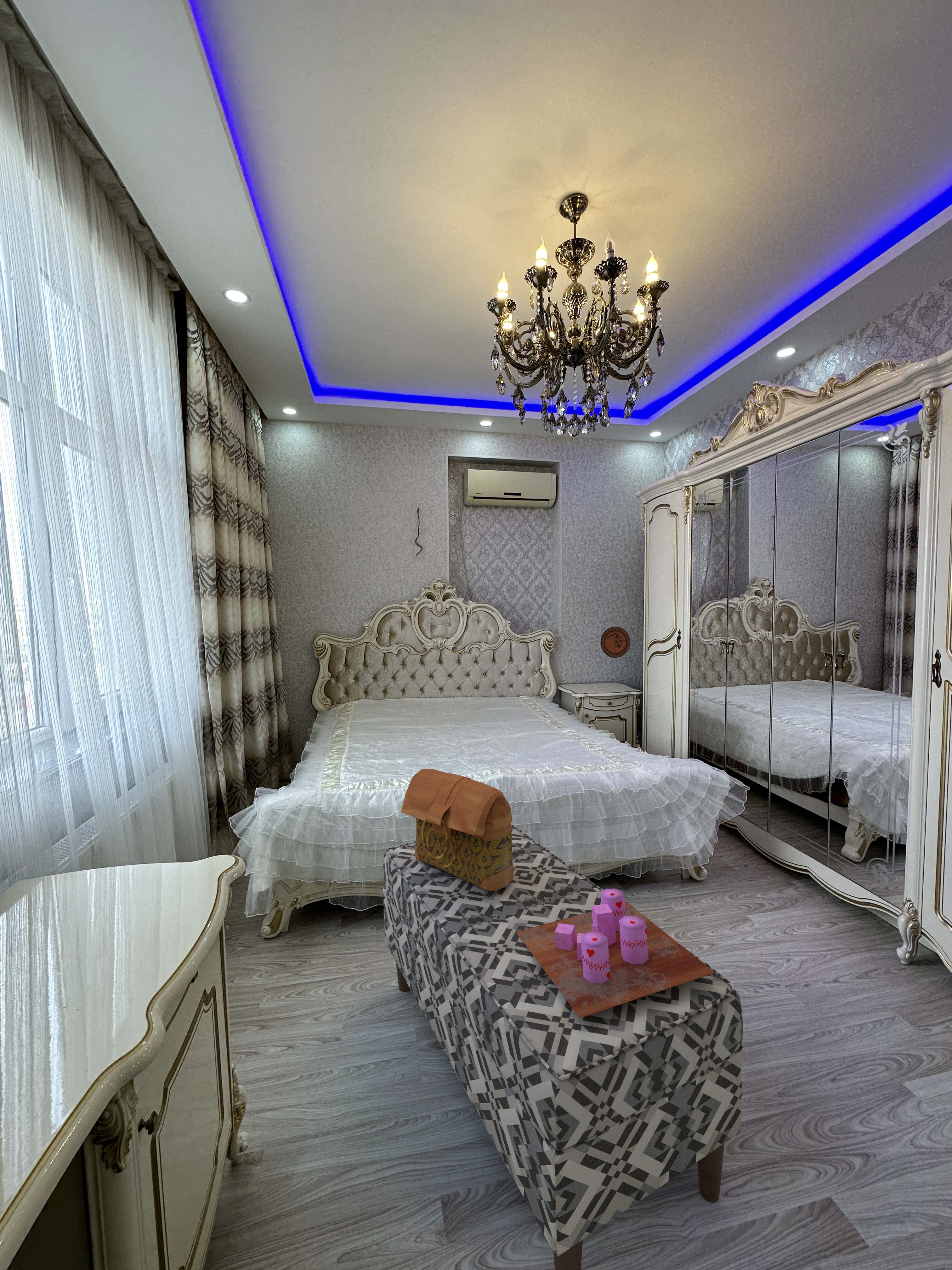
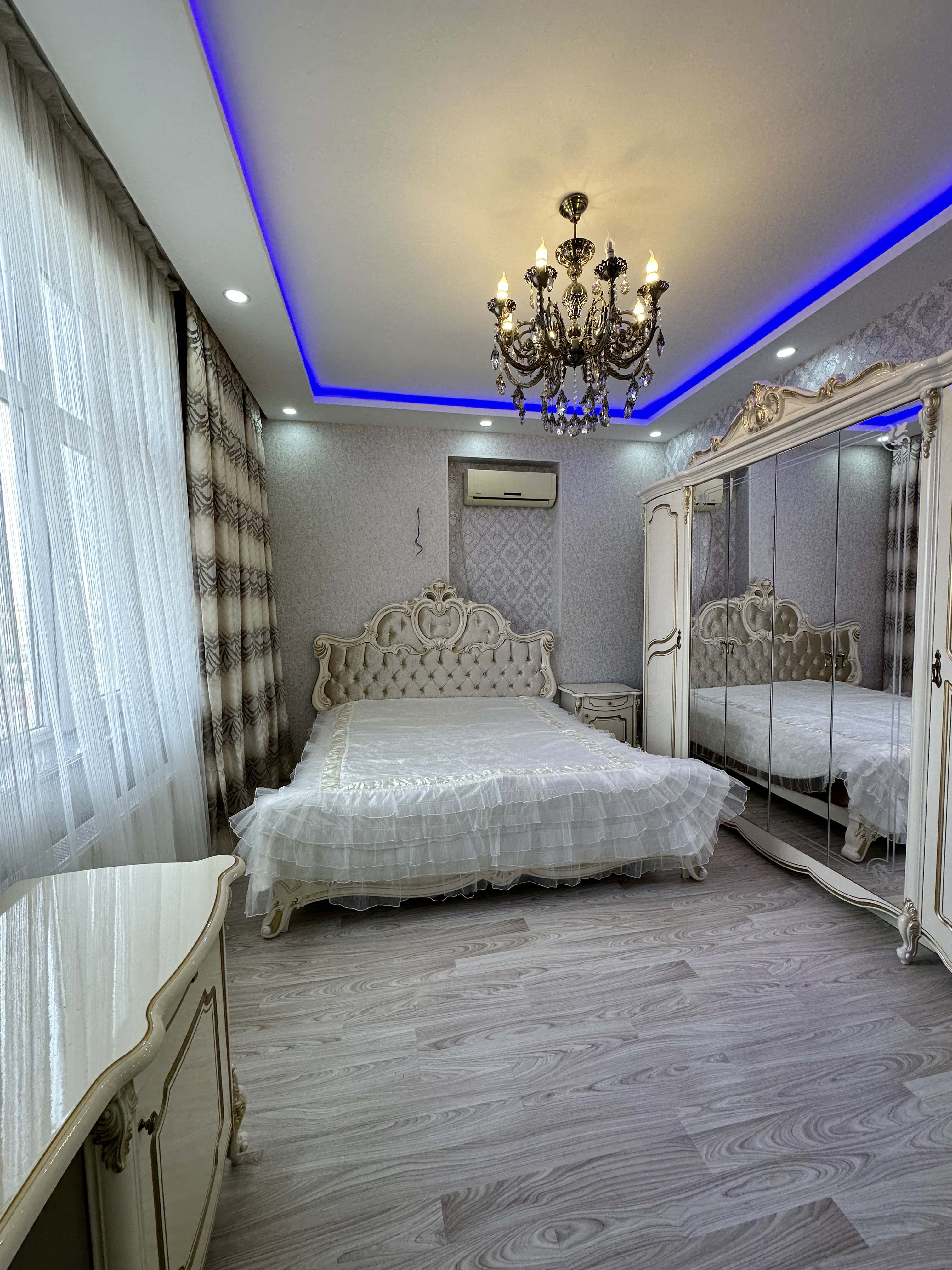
- bench [383,824,743,1270]
- handbag [401,769,513,891]
- decorative plate [600,626,631,658]
- candle [516,888,715,1018]
